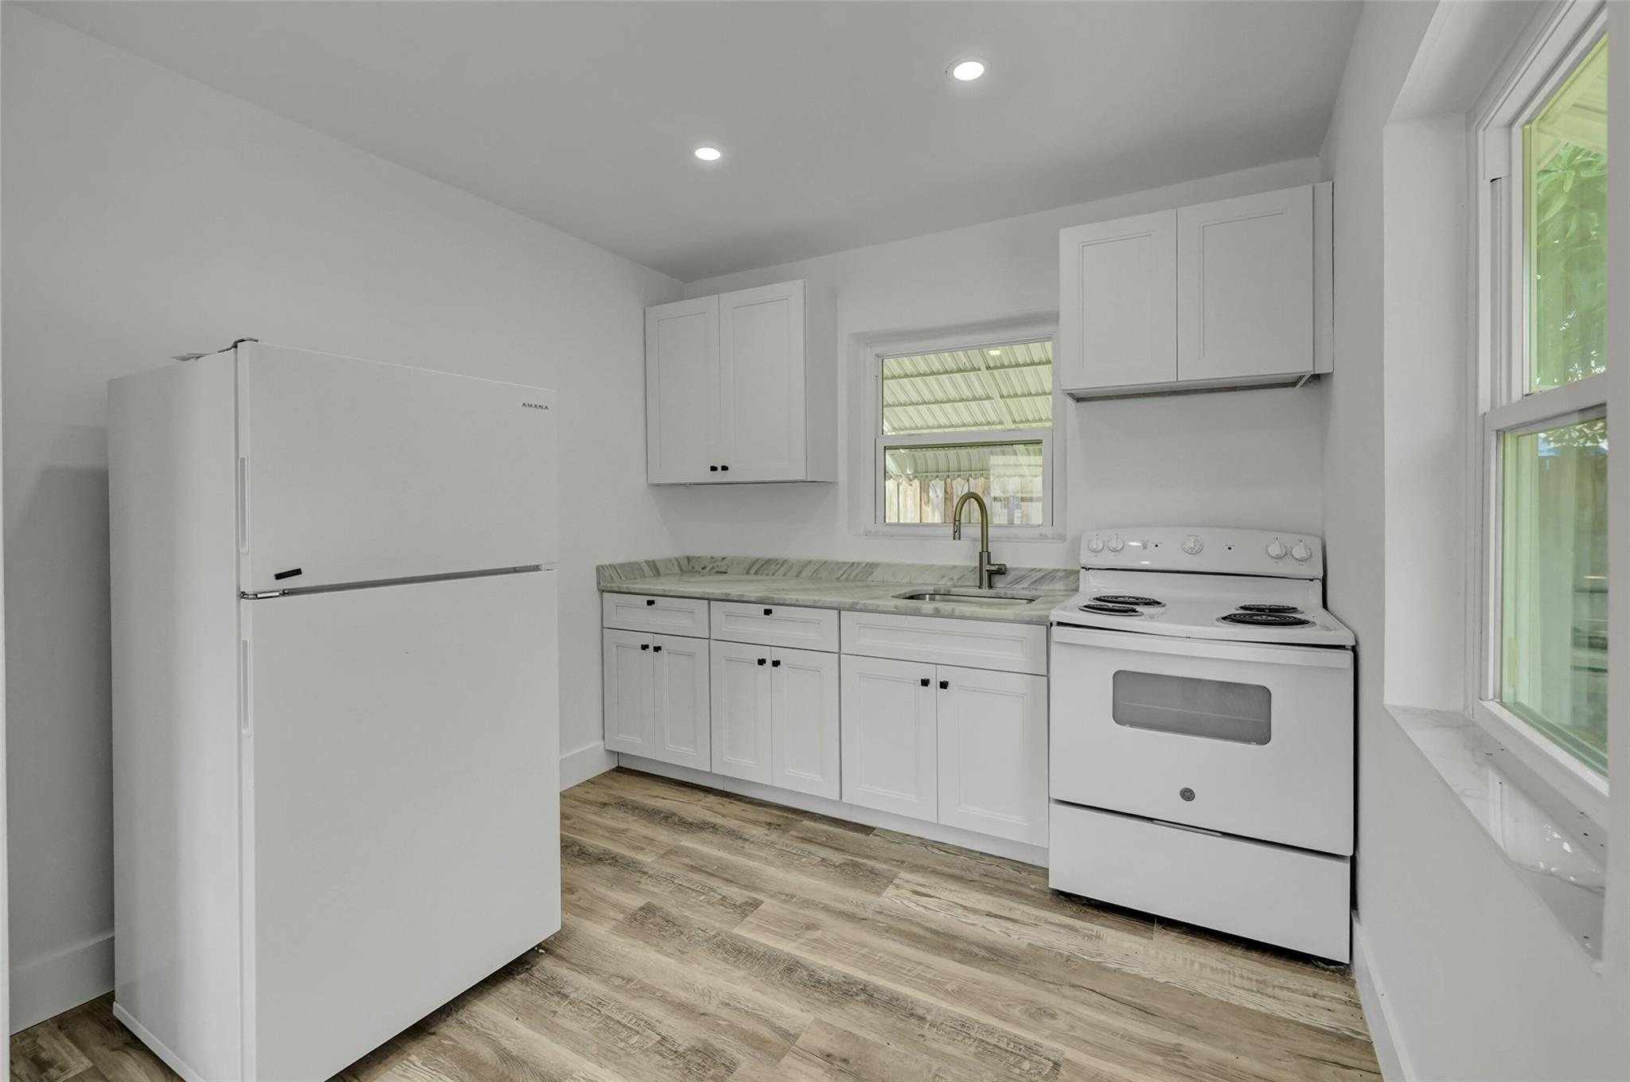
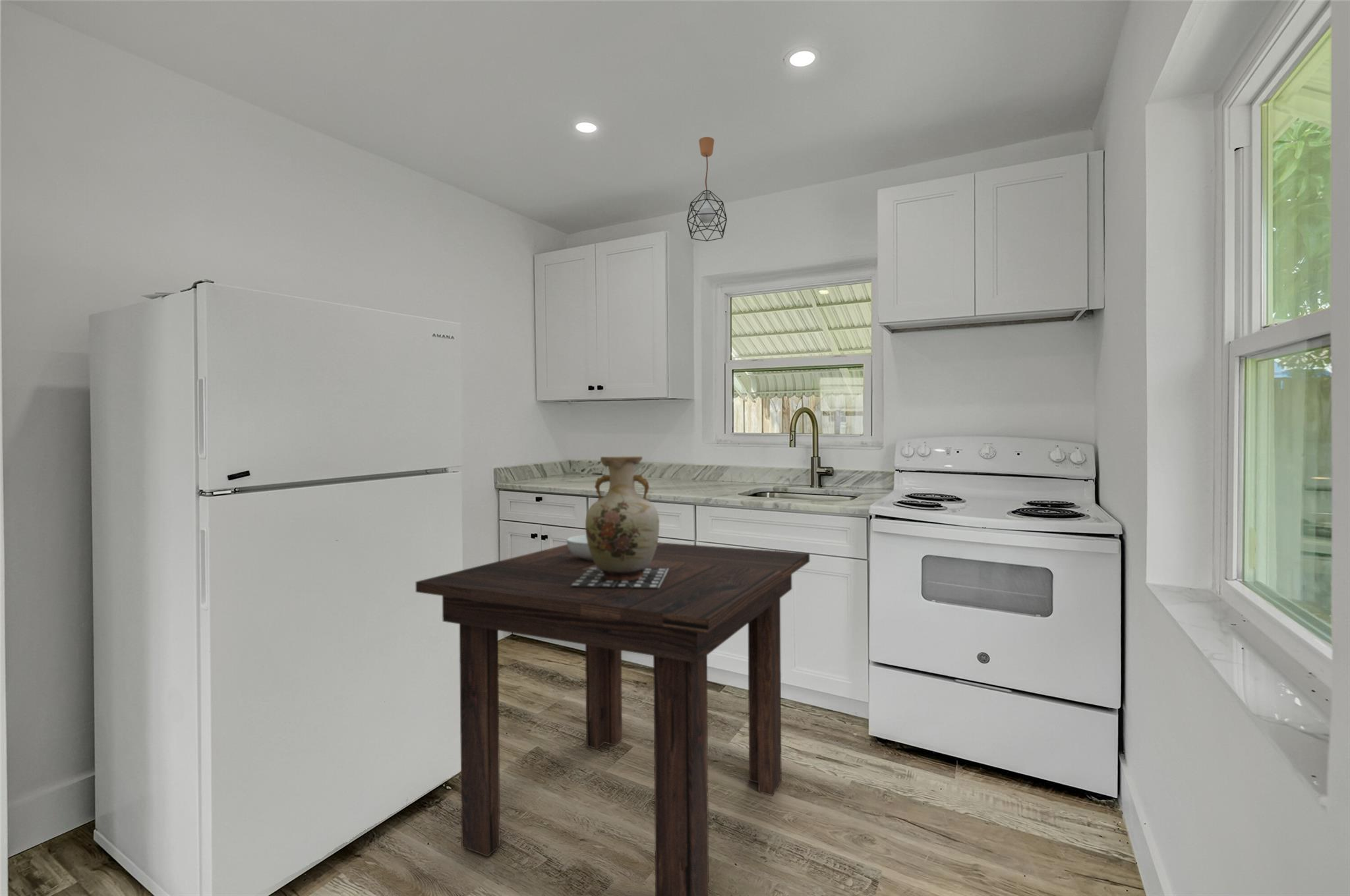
+ pendant light [686,136,728,242]
+ serving bowl [566,534,593,561]
+ vase [570,455,668,588]
+ dining table [415,542,810,896]
